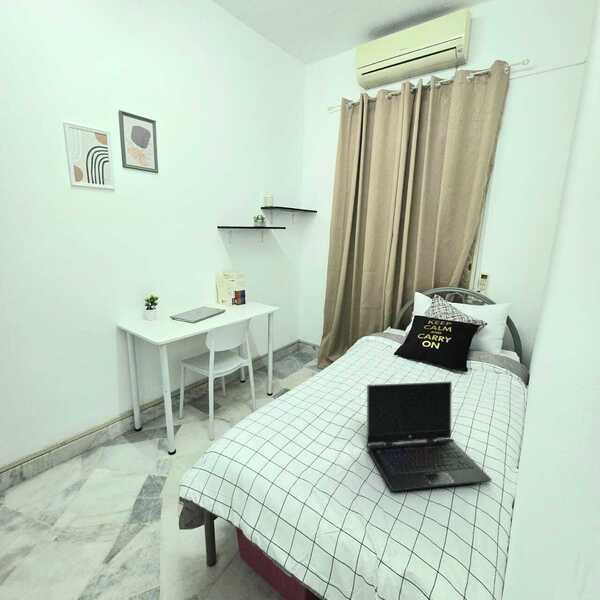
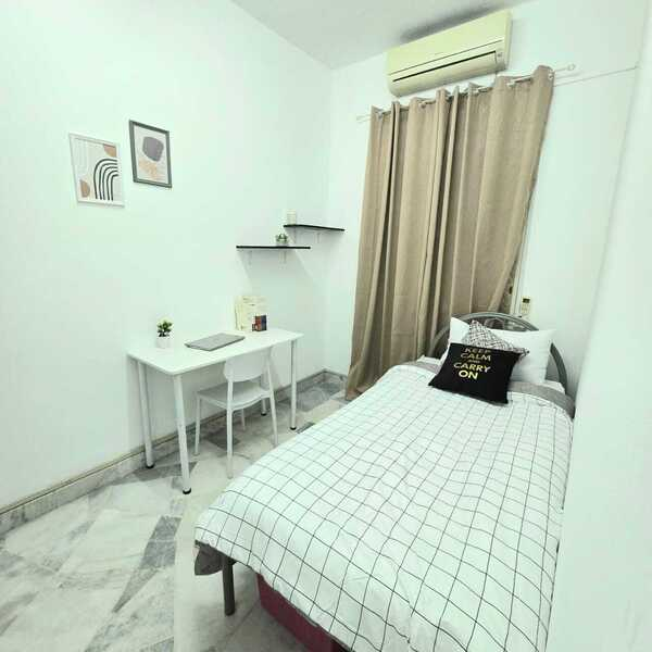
- laptop computer [366,380,493,492]
